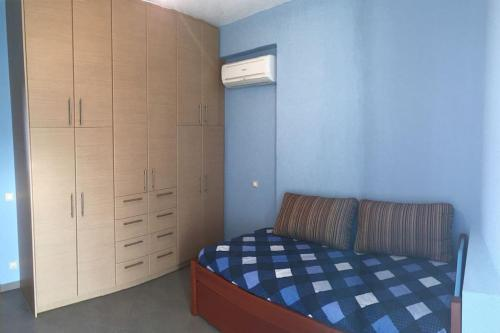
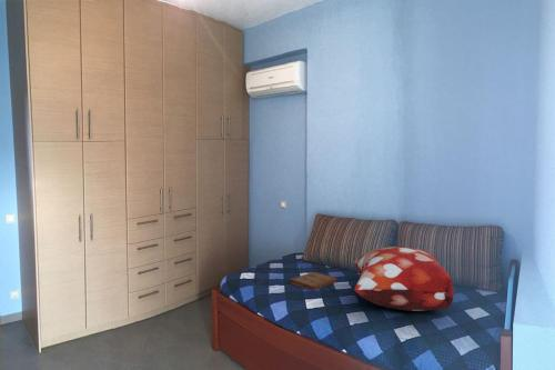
+ book [289,271,339,292]
+ decorative pillow [353,246,455,312]
